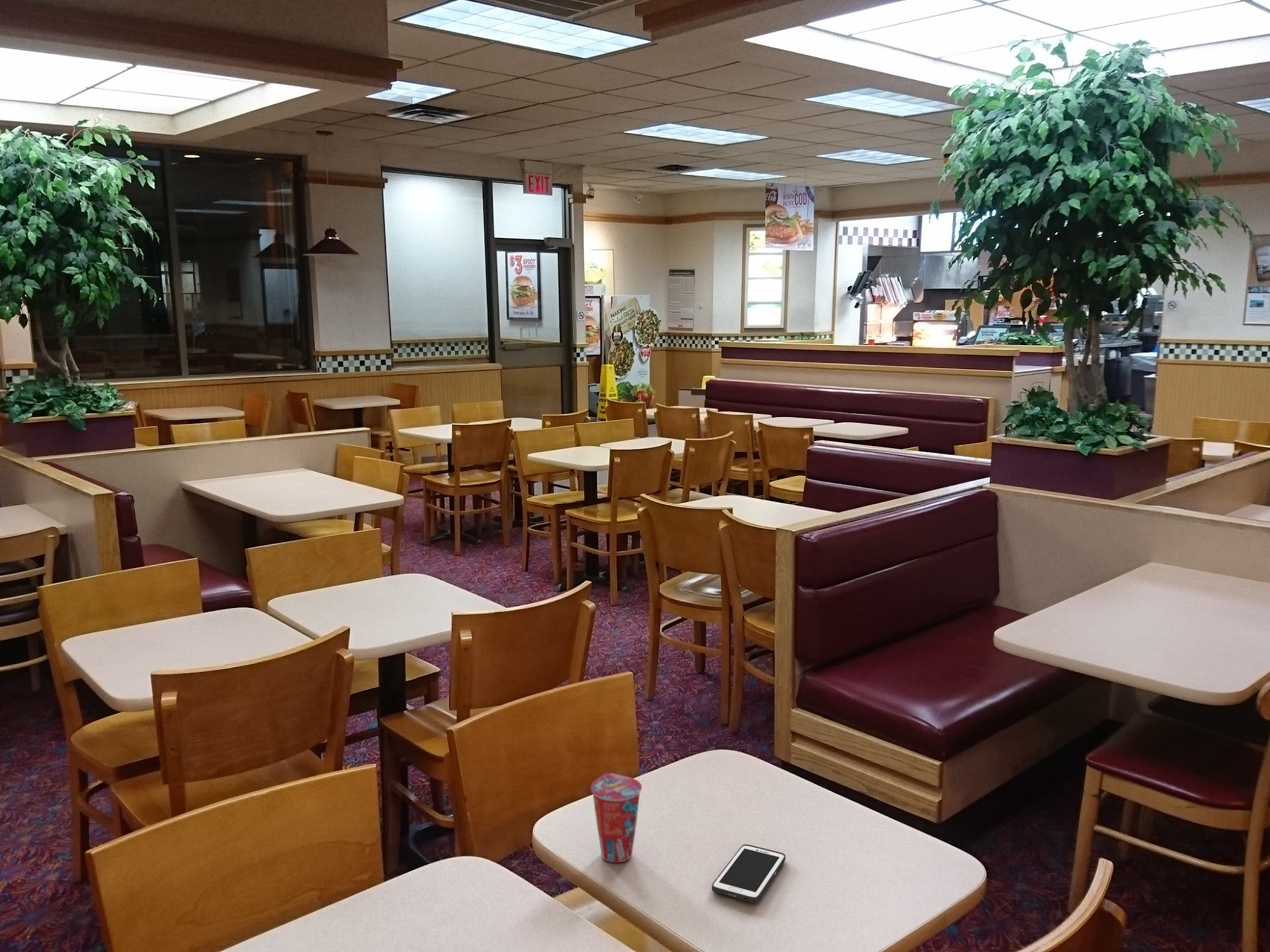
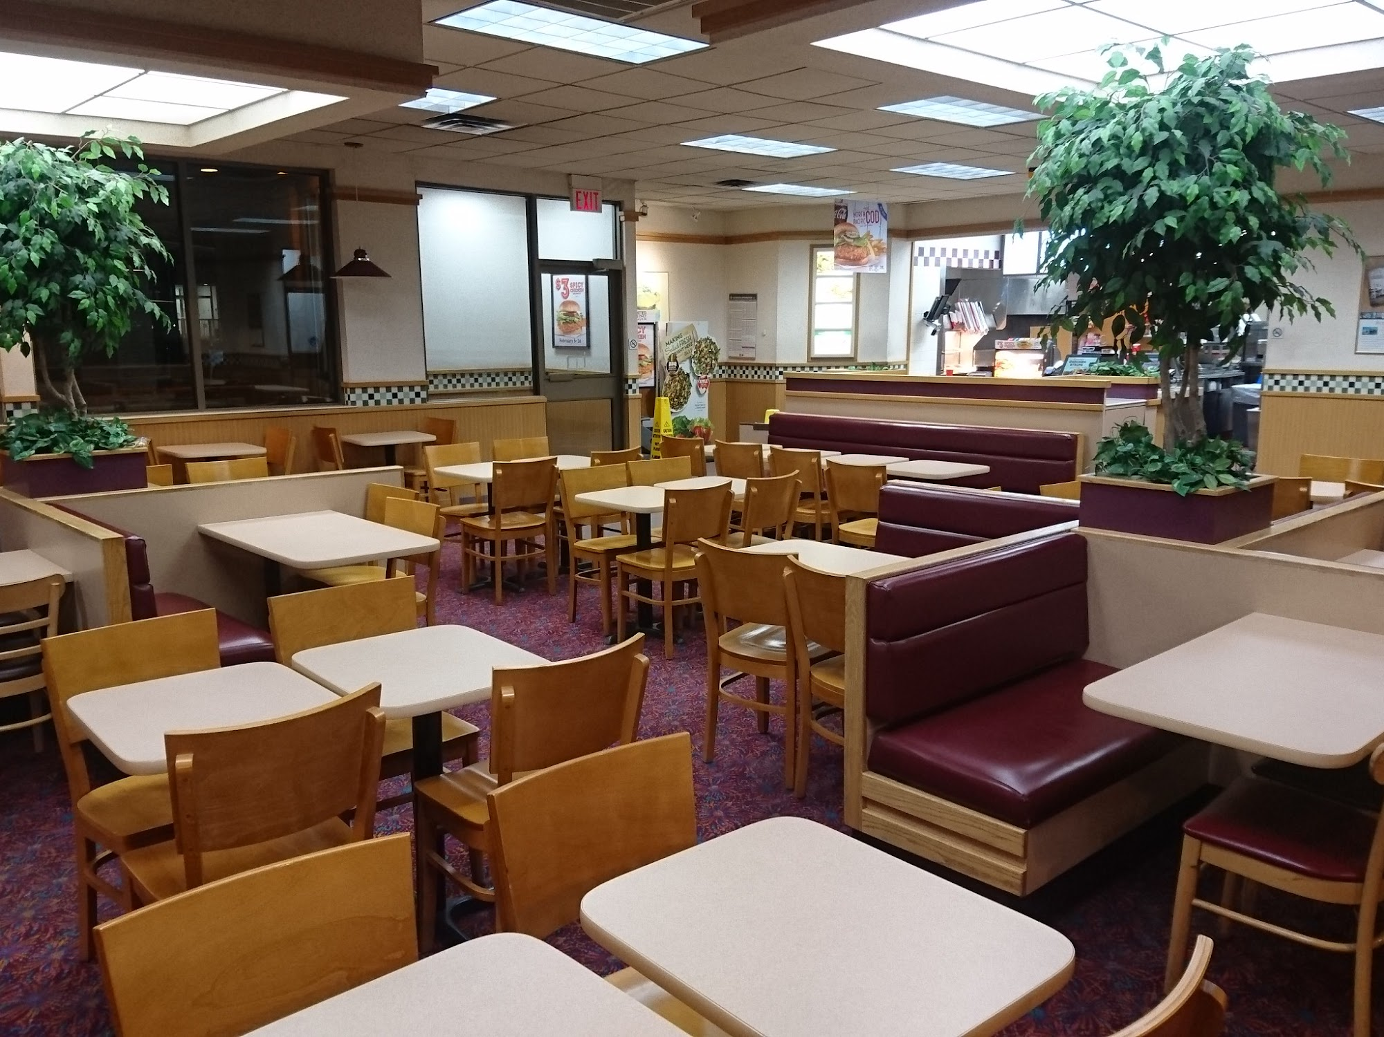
- cup [590,772,643,863]
- cell phone [711,843,786,903]
